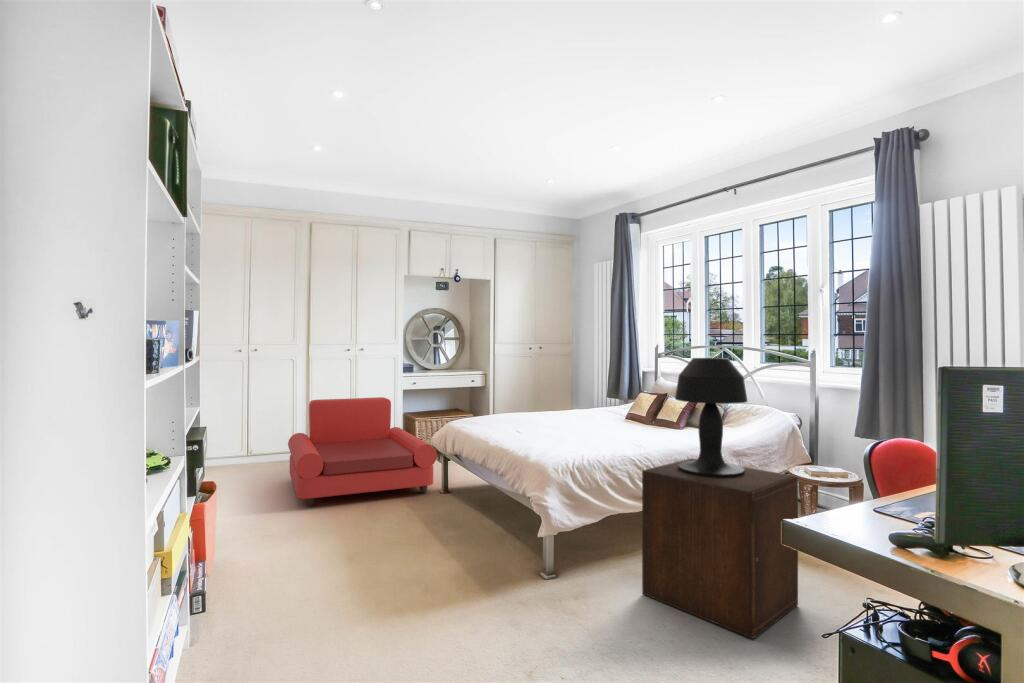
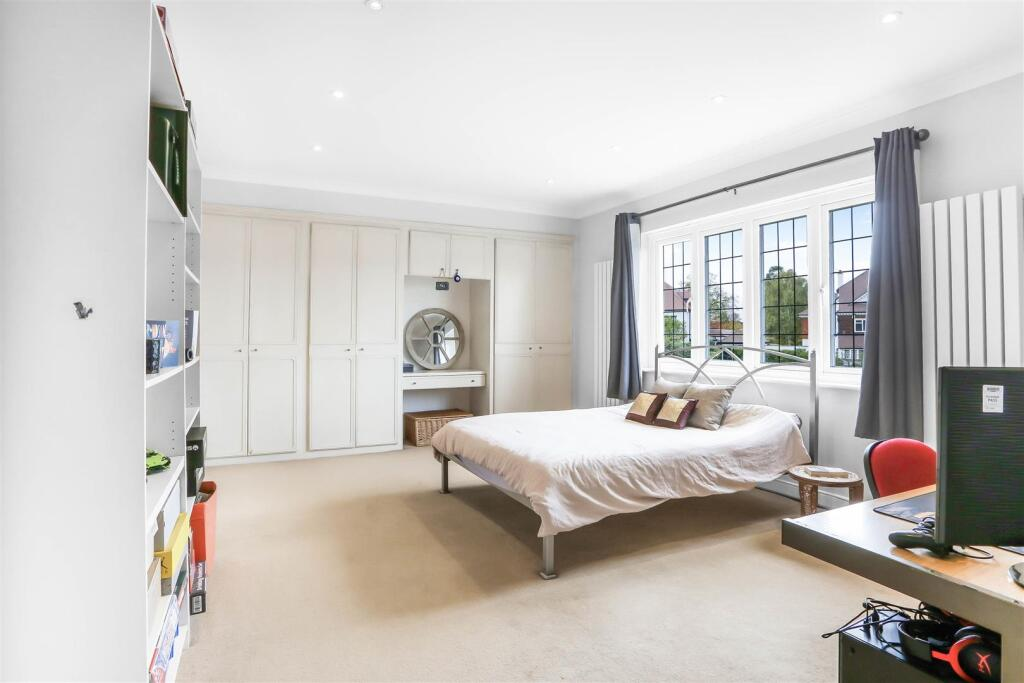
- armchair [287,396,438,507]
- table lamp [674,357,749,478]
- nightstand [641,457,799,640]
